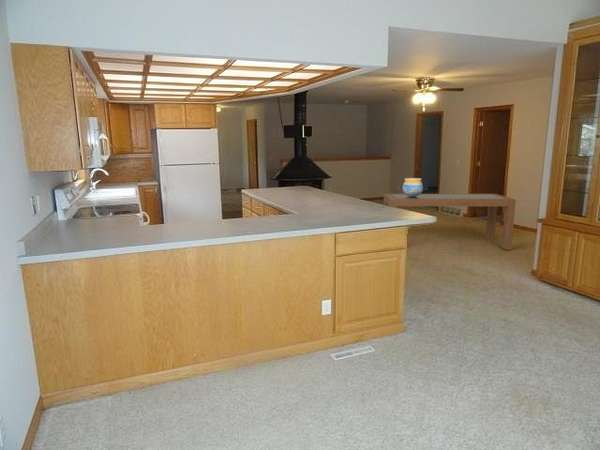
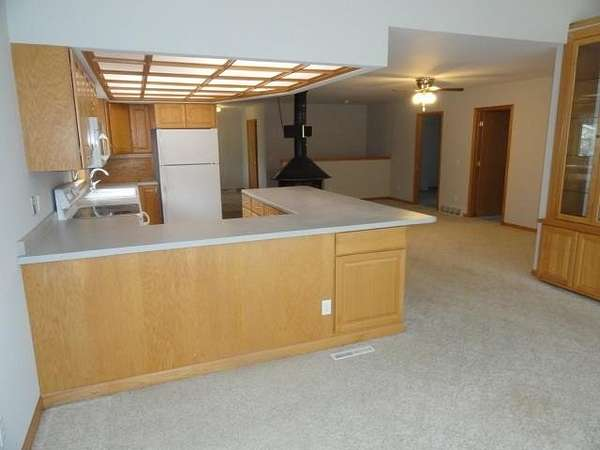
- dining table [383,193,517,251]
- ceramic pot [402,177,424,197]
